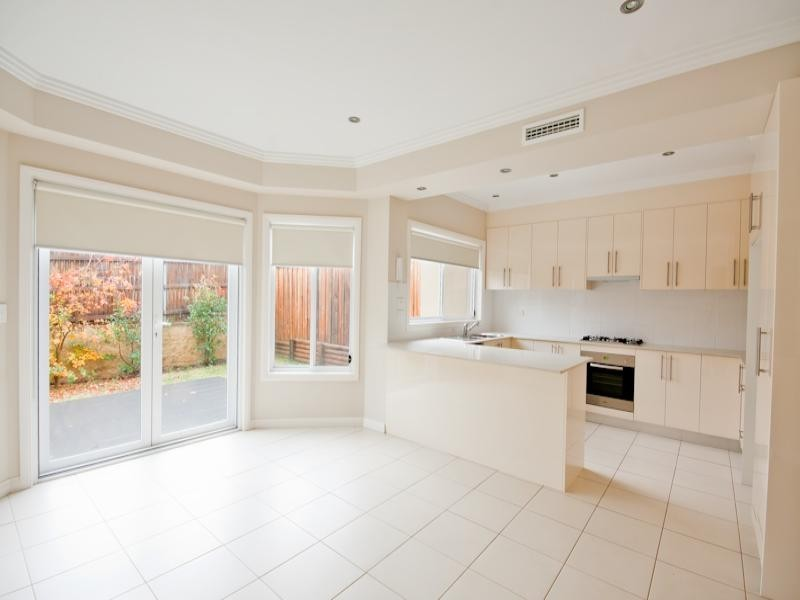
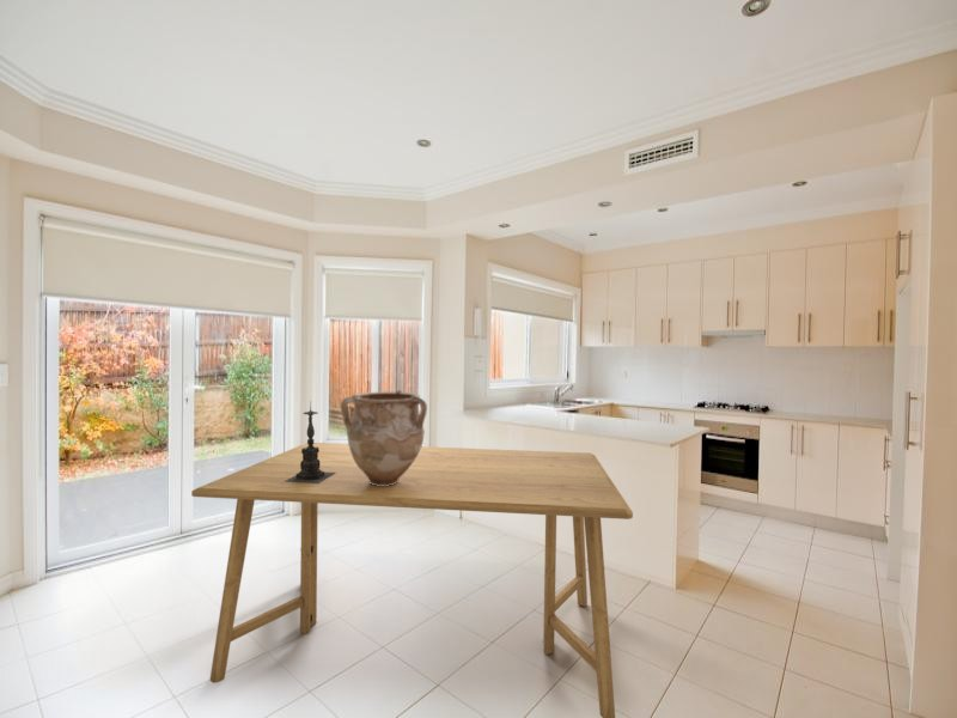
+ dining table [190,442,634,718]
+ vase [340,389,428,486]
+ candle holder [284,400,335,483]
